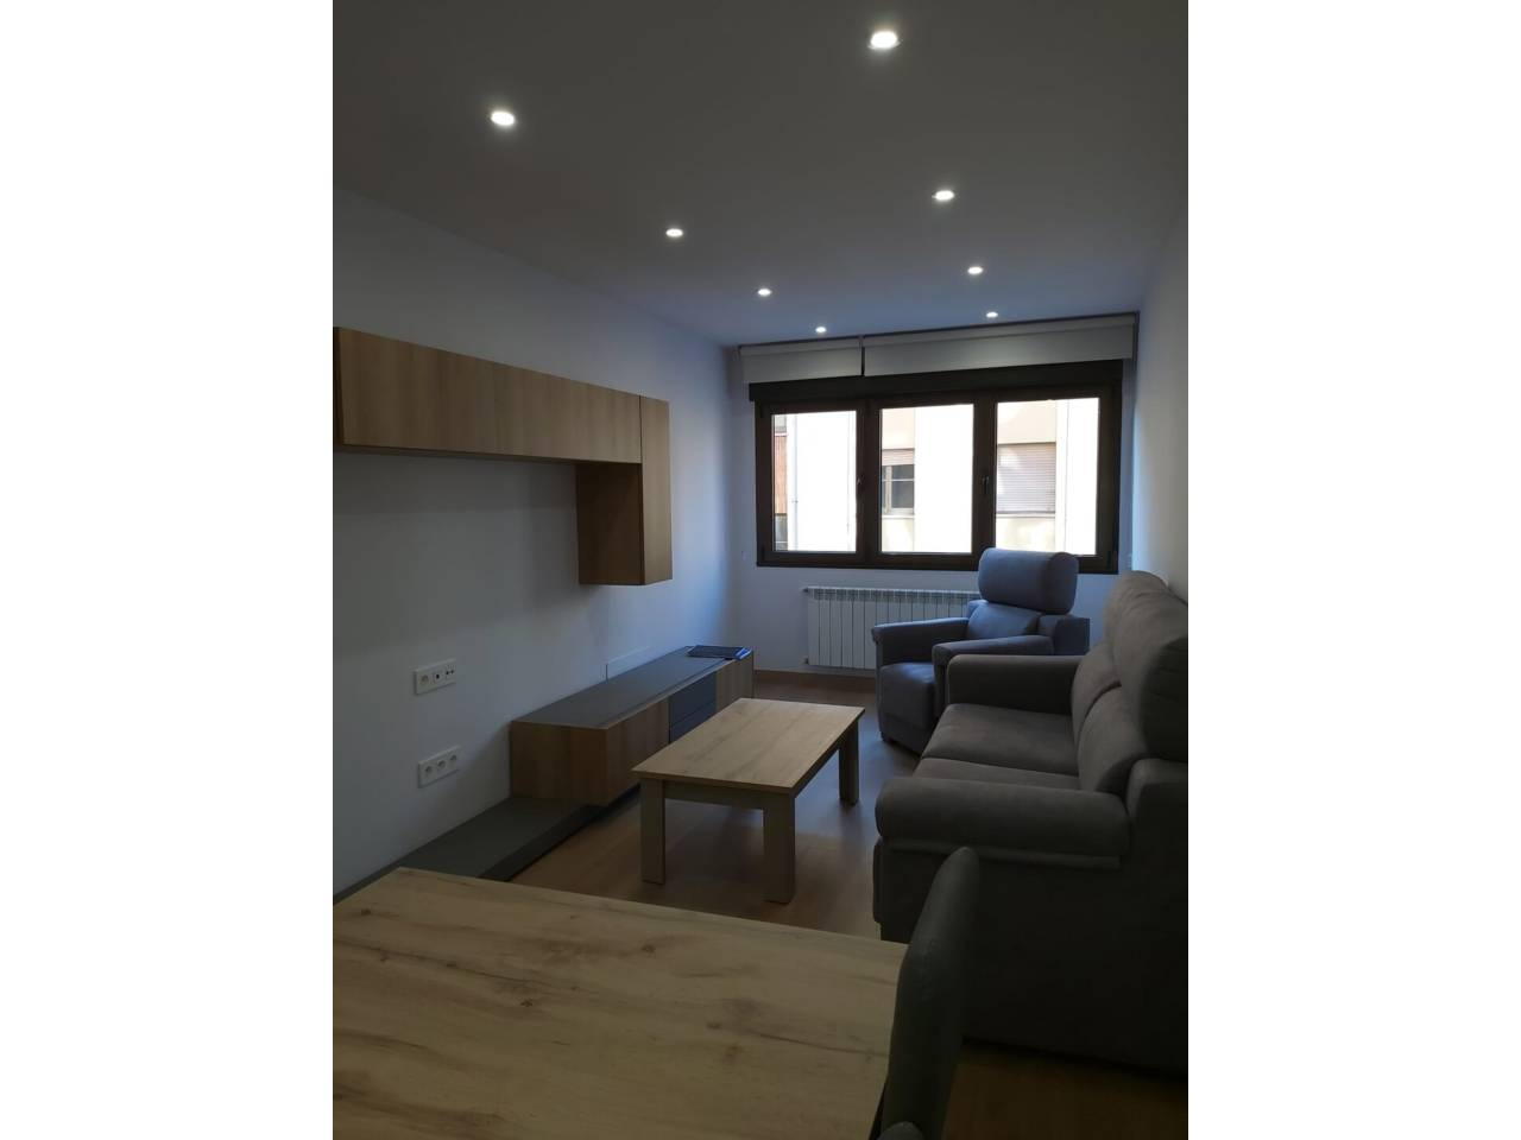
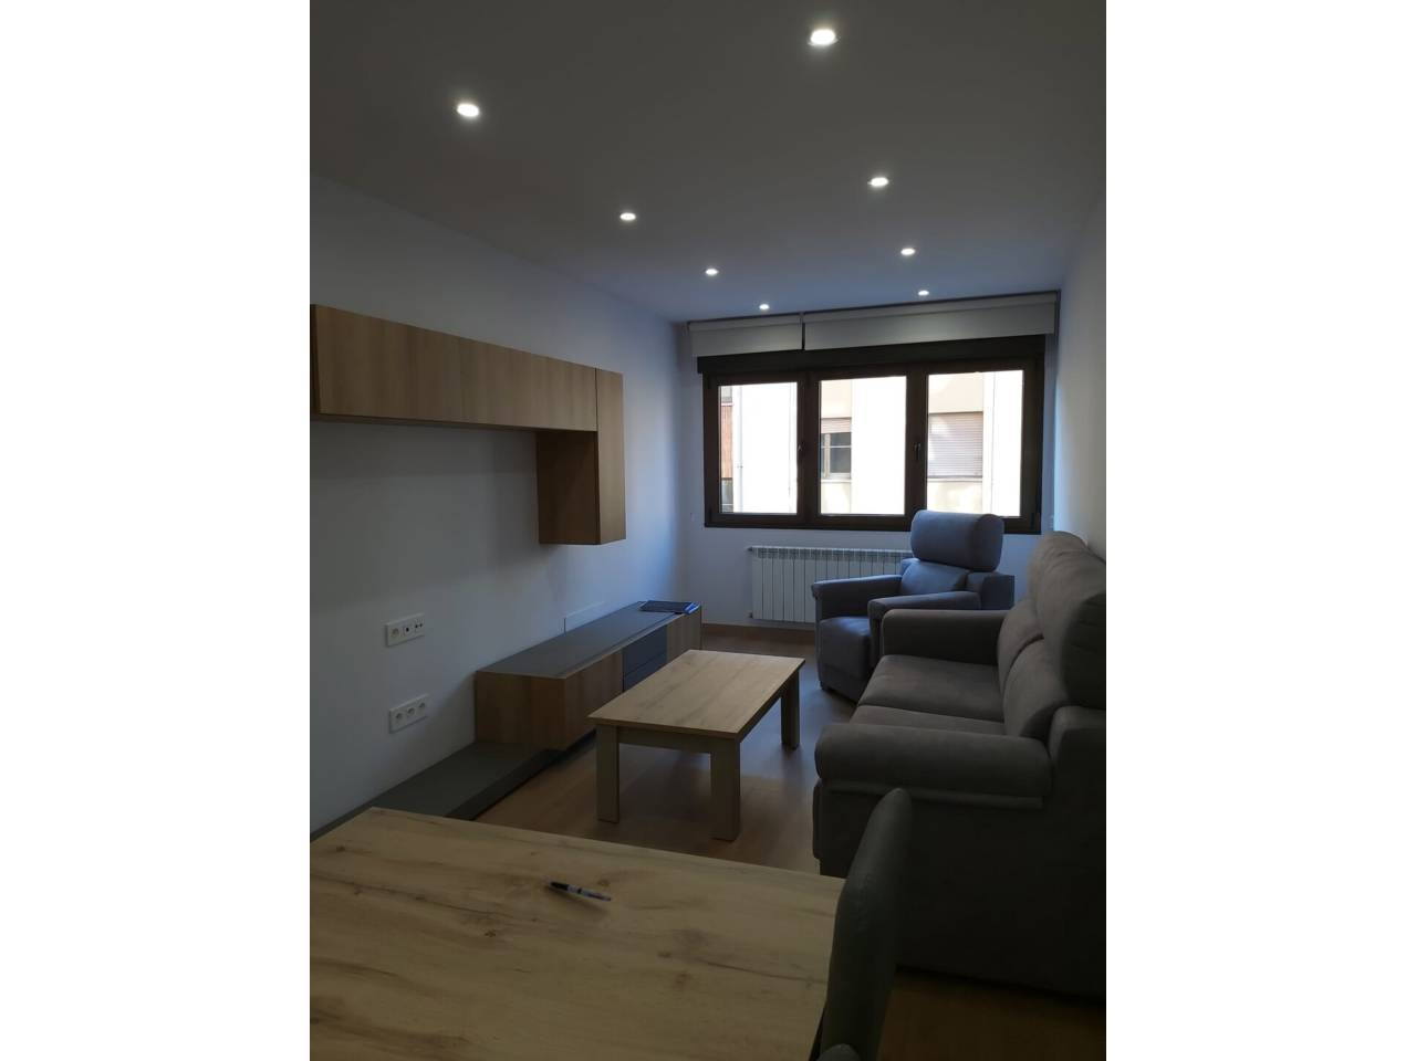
+ pen [542,879,613,903]
